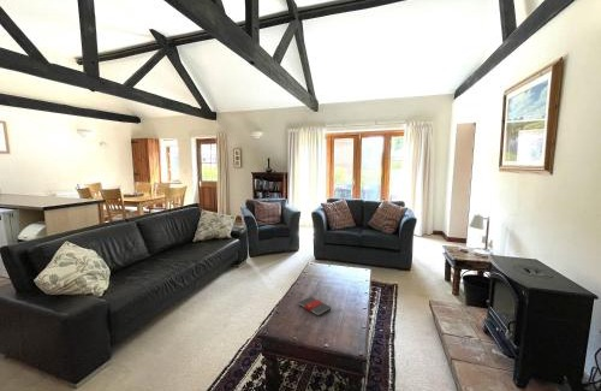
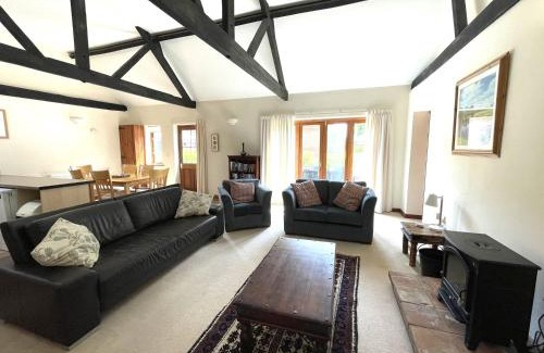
- book [297,295,332,316]
